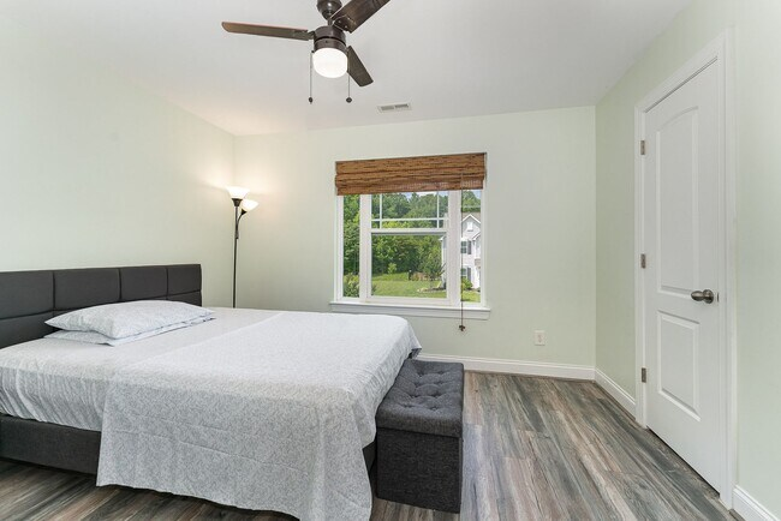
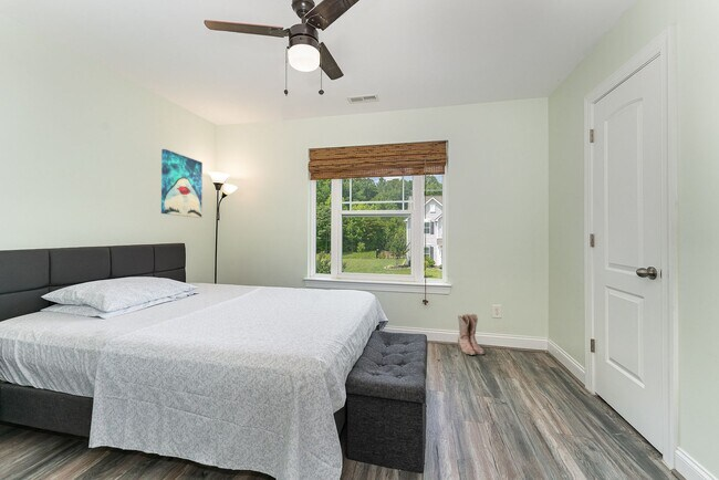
+ boots [457,313,486,356]
+ wall art [160,148,204,219]
